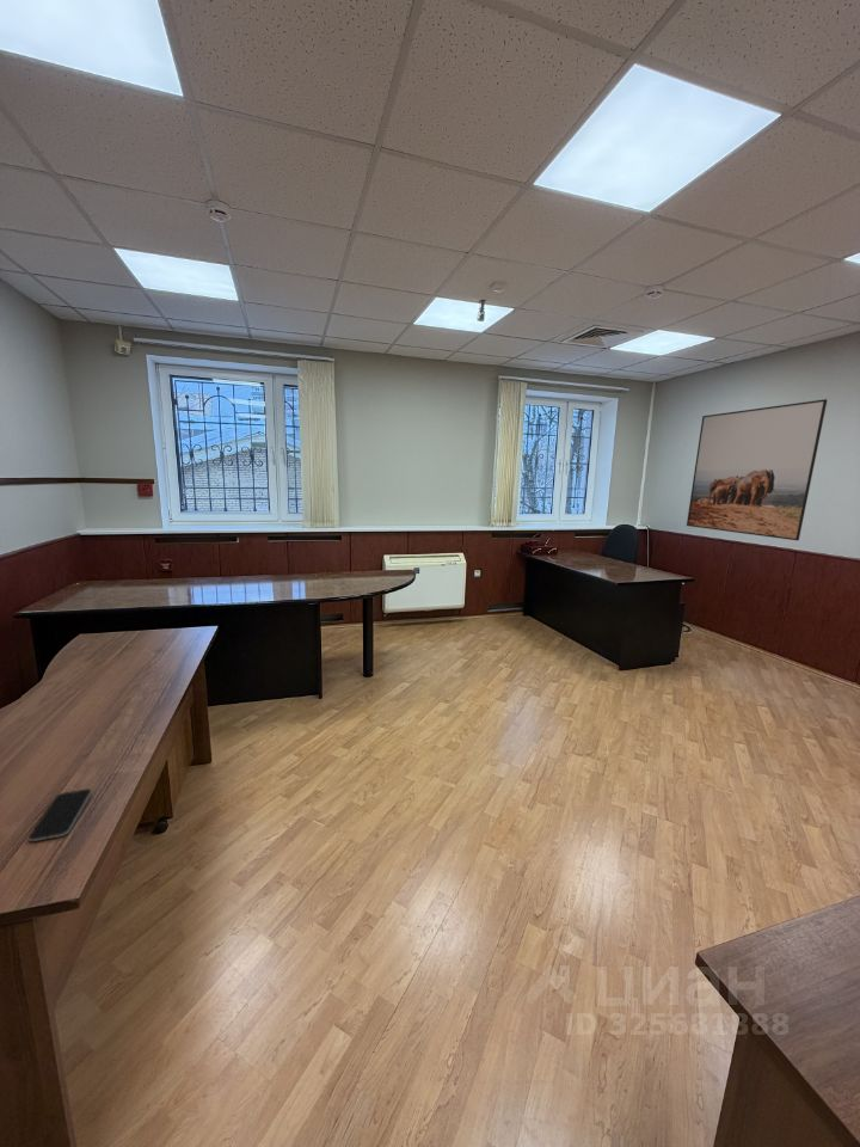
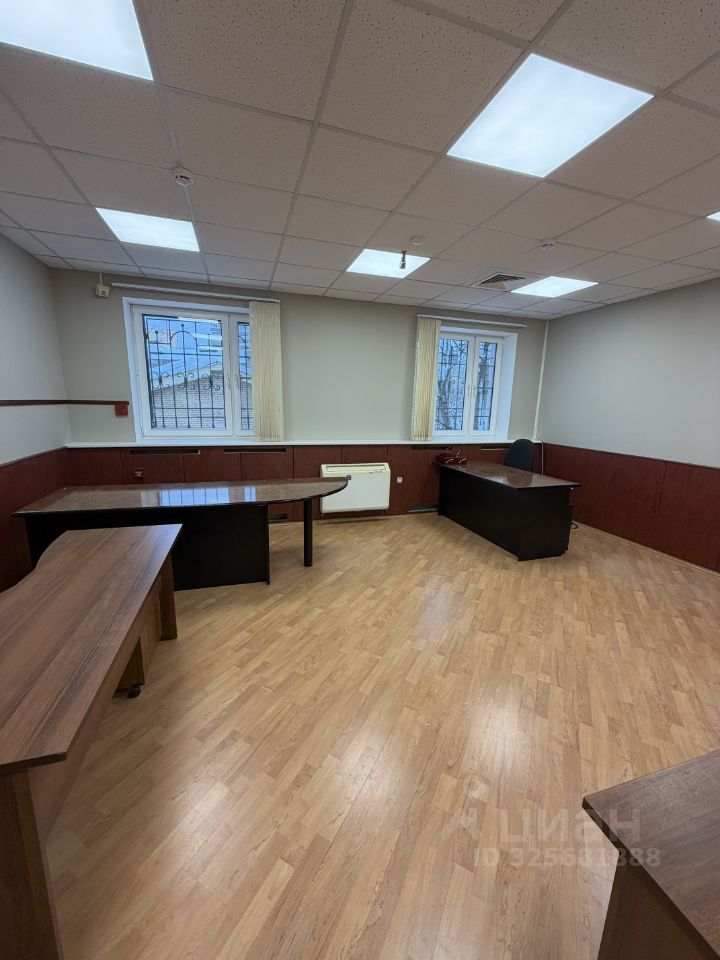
- smartphone [27,787,93,842]
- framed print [686,398,828,541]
